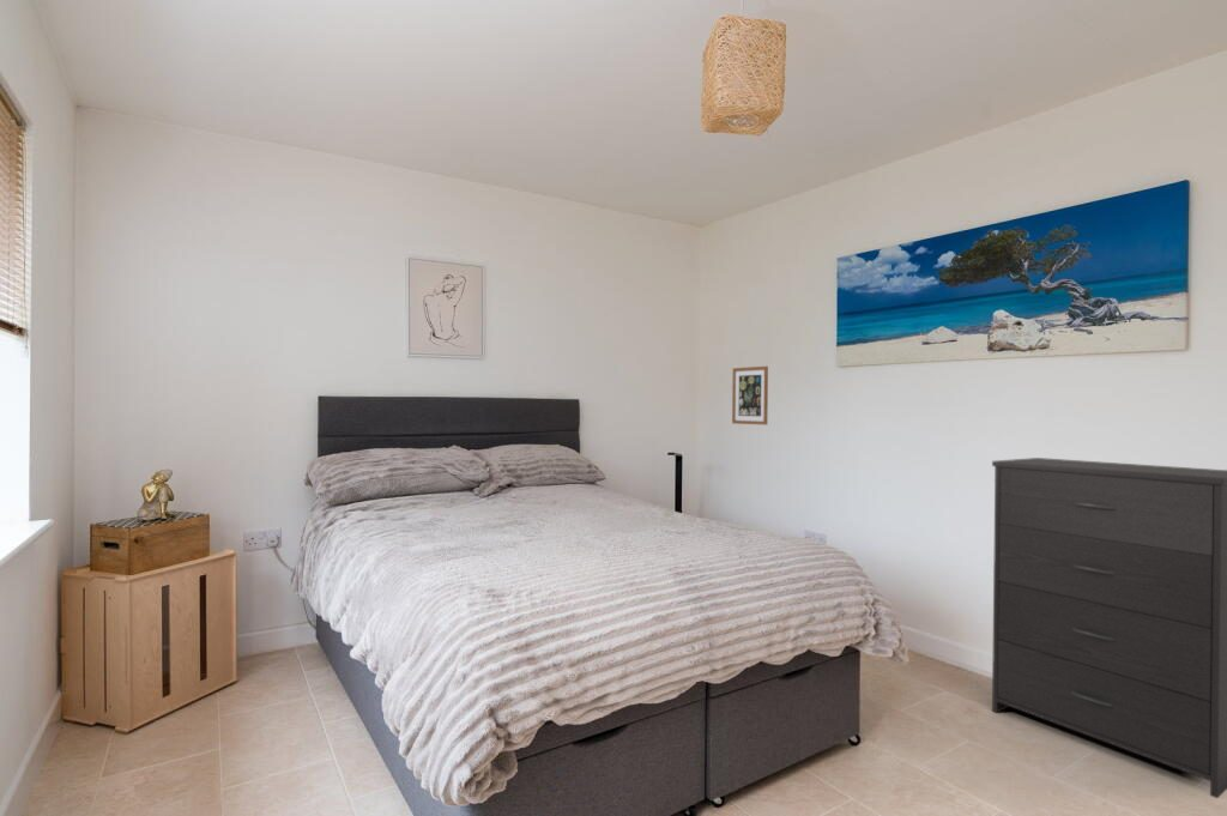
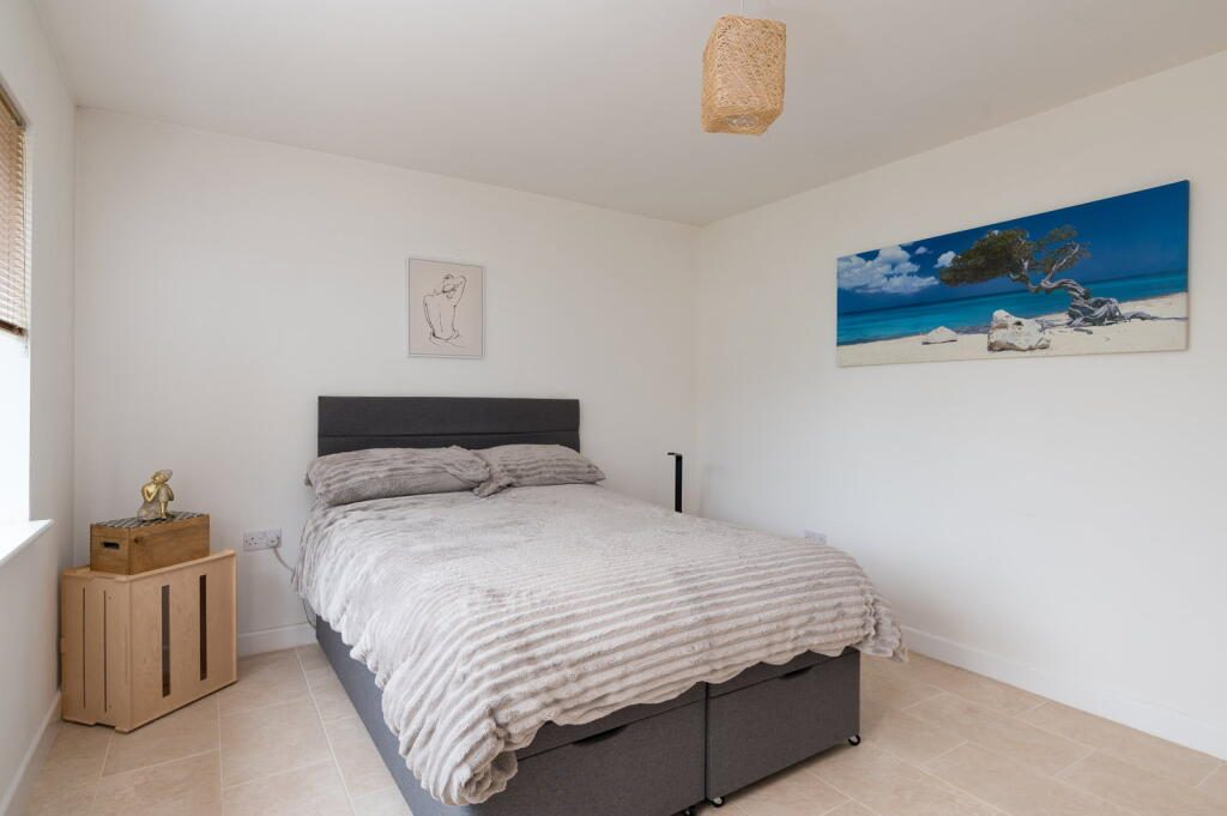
- dresser [991,457,1227,799]
- wall art [731,365,769,425]
